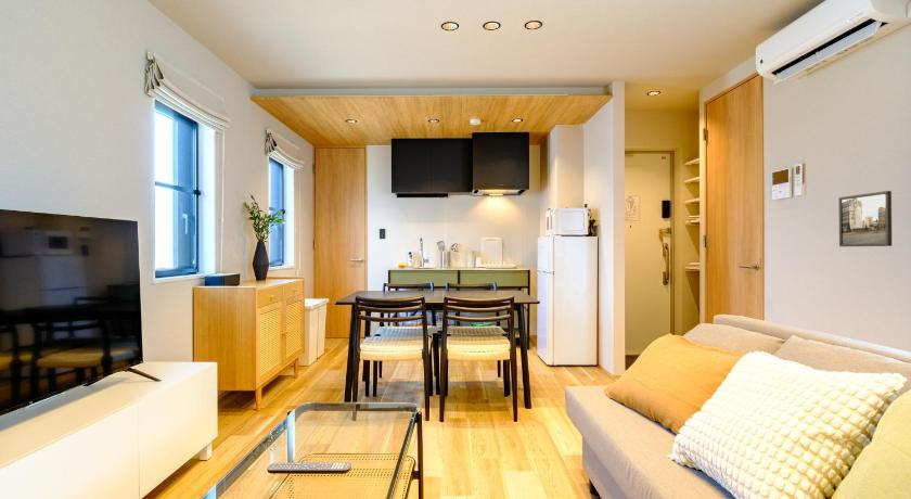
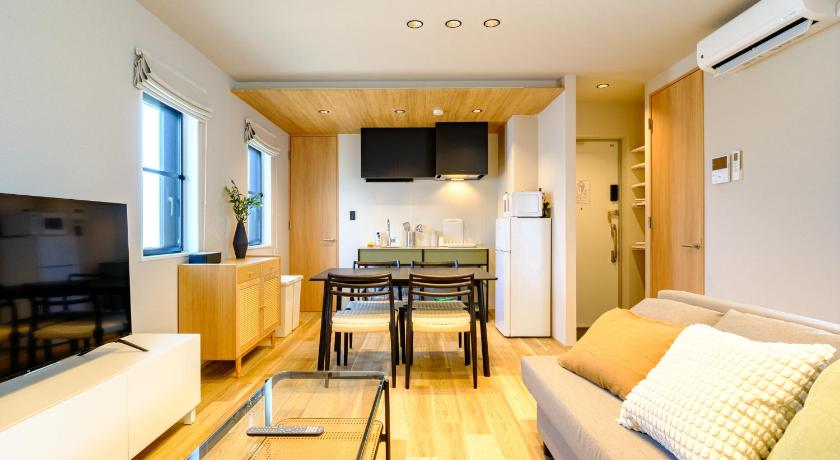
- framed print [837,190,893,247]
